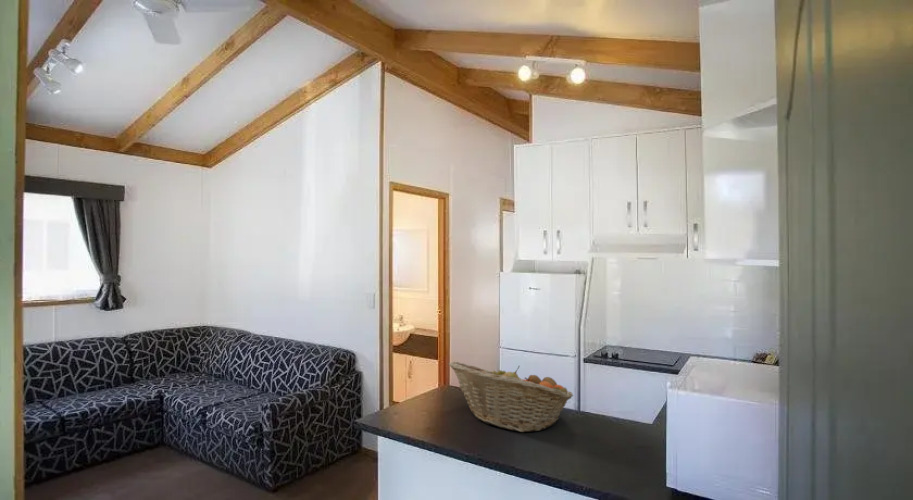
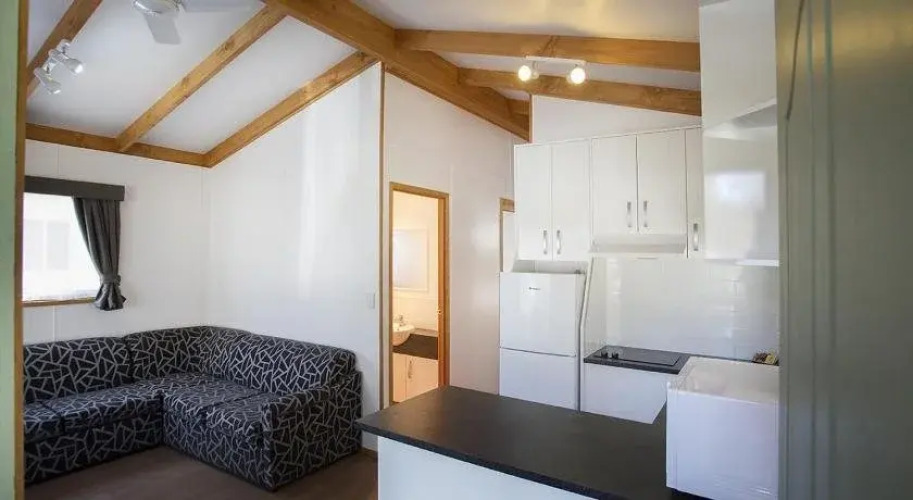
- fruit basket [448,361,574,433]
